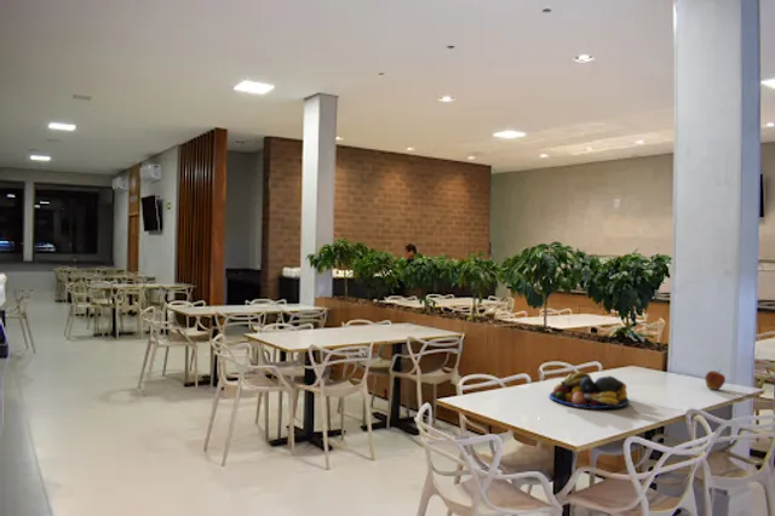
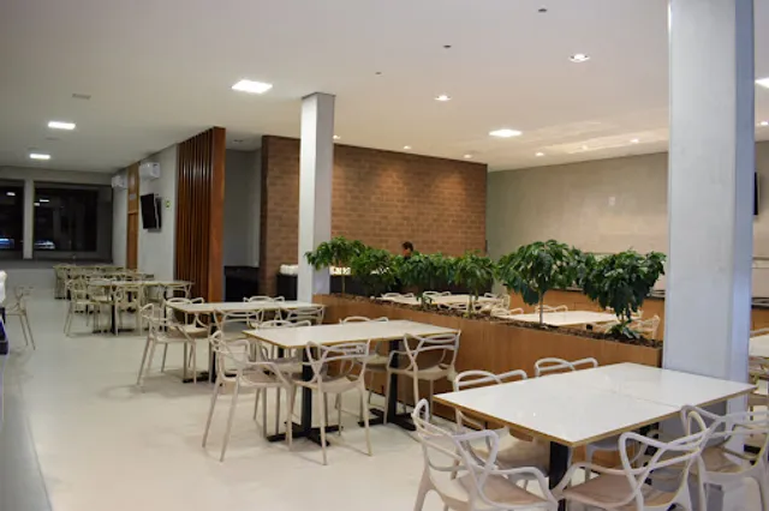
- fruit bowl [549,371,631,409]
- apple [704,368,727,391]
